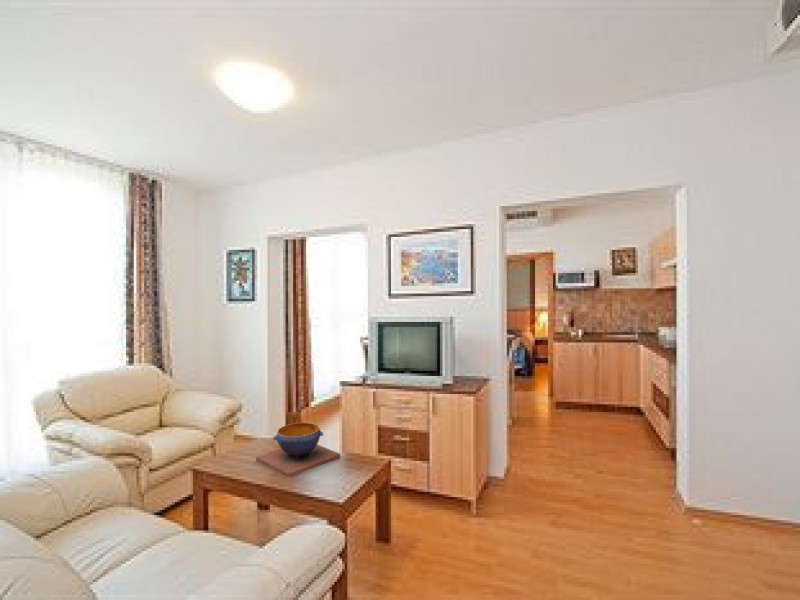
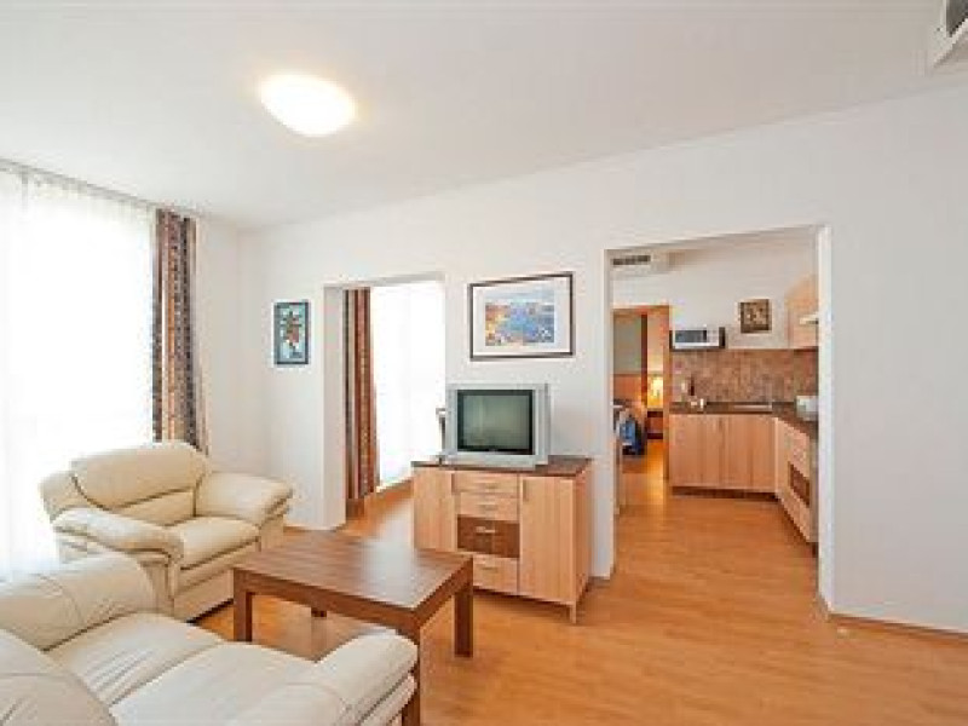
- decorative bowl [255,422,341,478]
